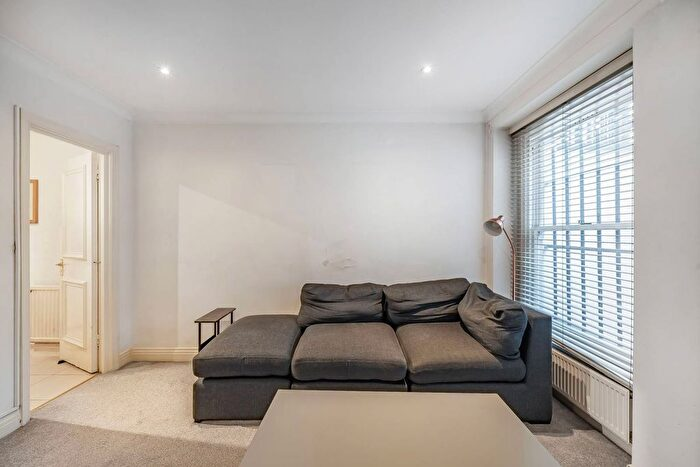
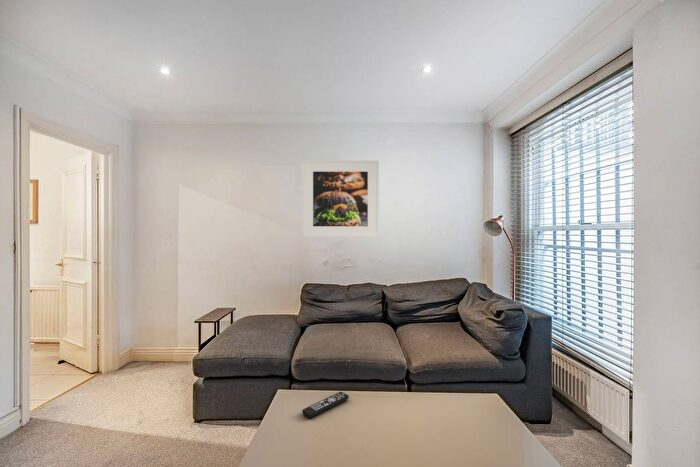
+ remote control [301,391,350,419]
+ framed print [301,159,380,238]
